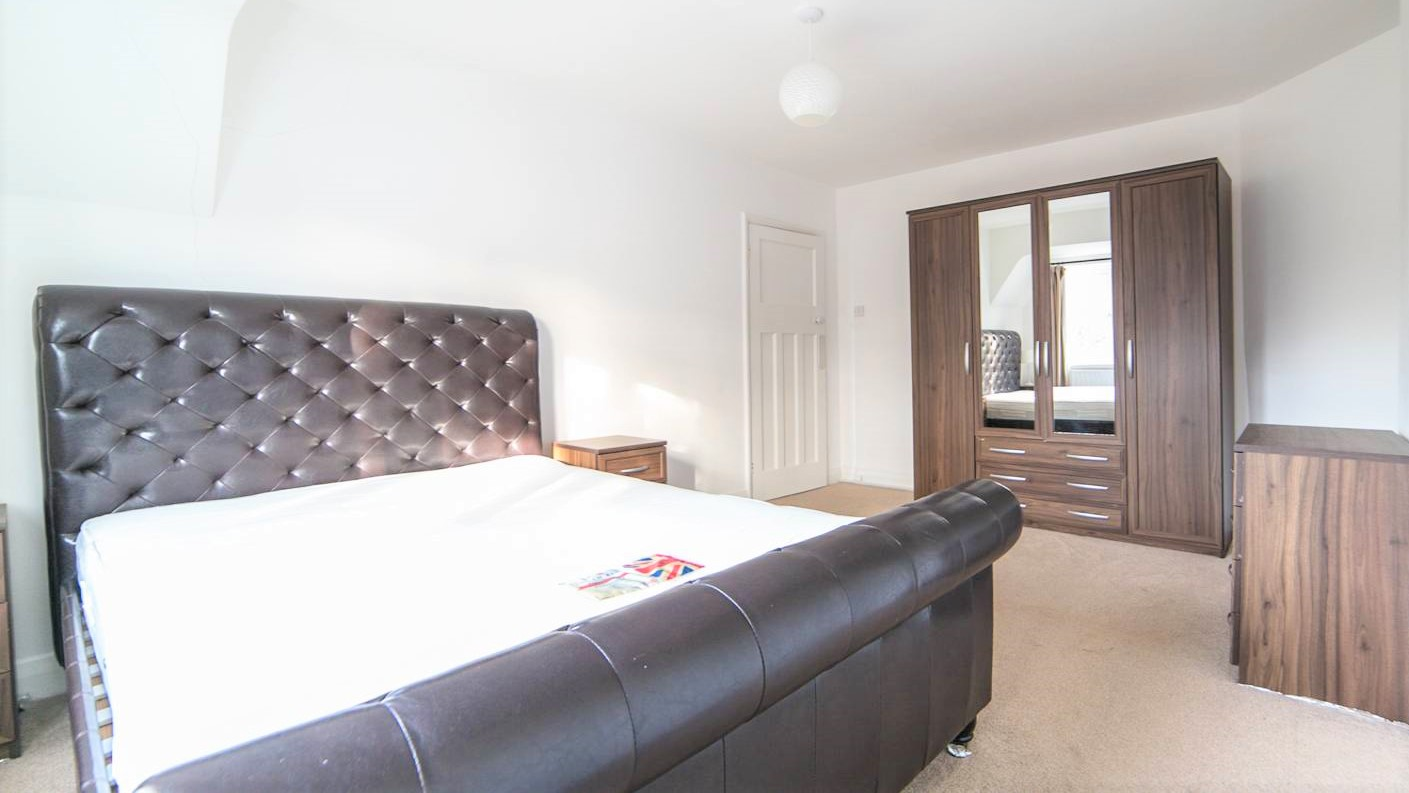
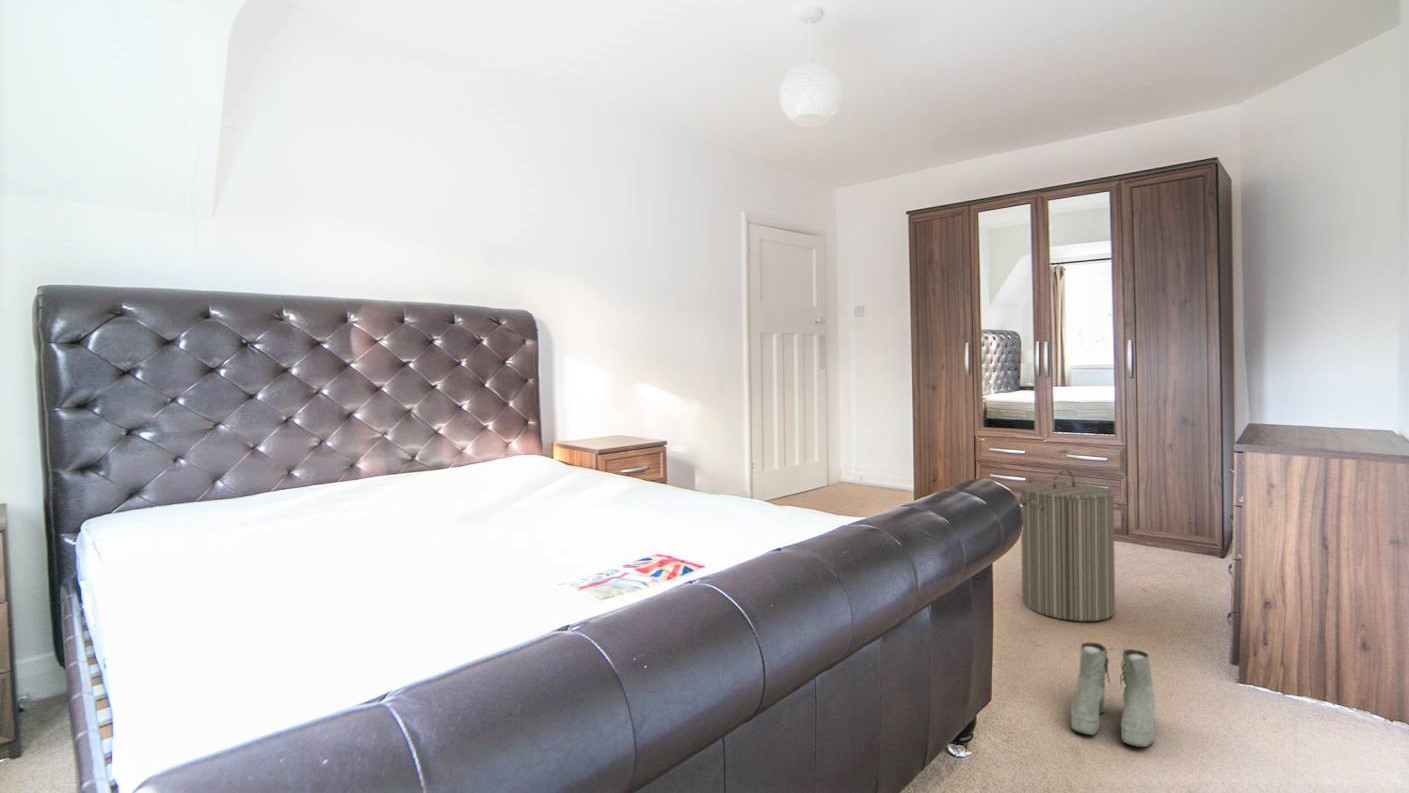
+ boots [1070,641,1156,748]
+ laundry hamper [1018,469,1116,622]
